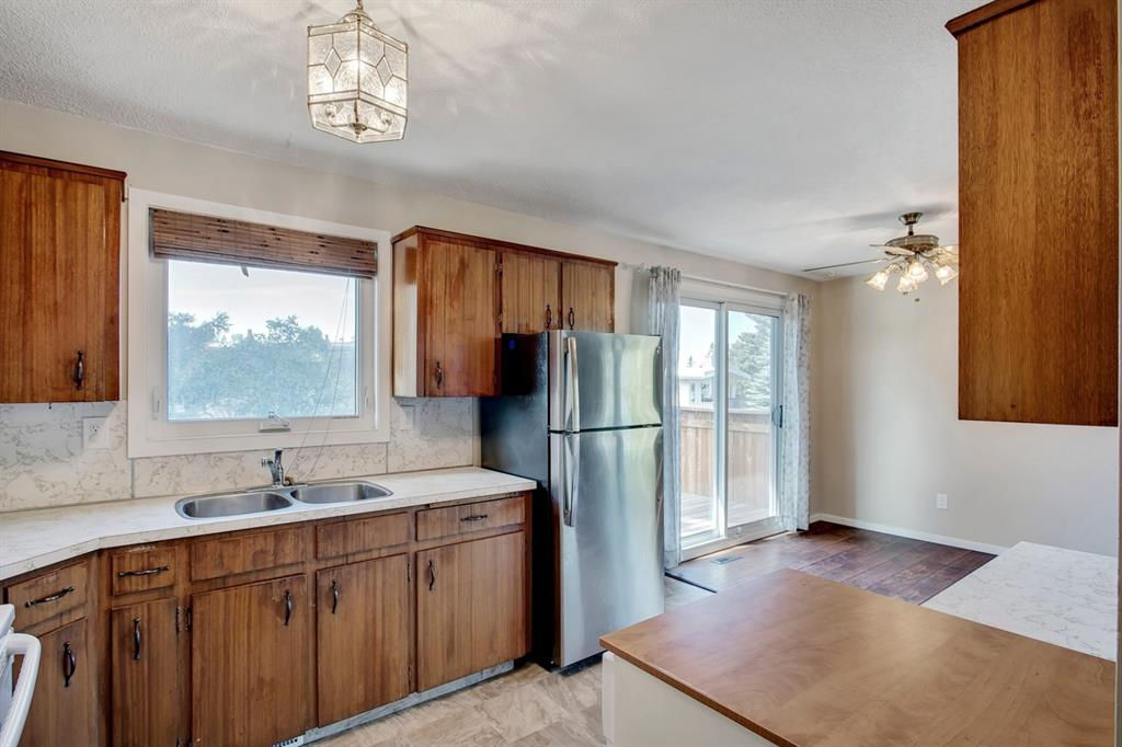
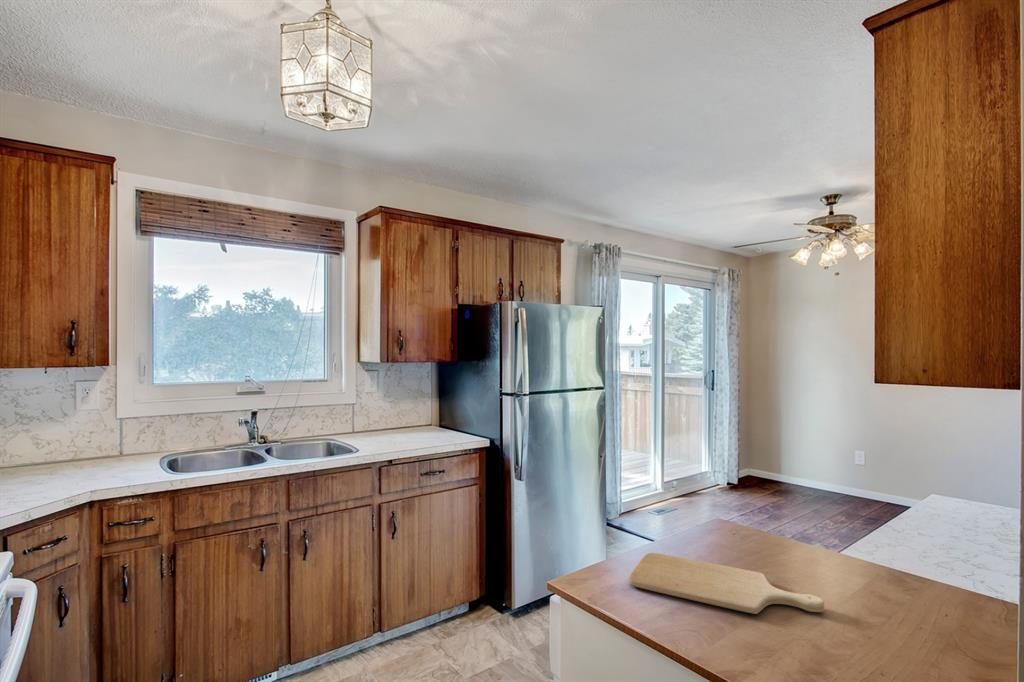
+ chopping board [628,552,825,615]
